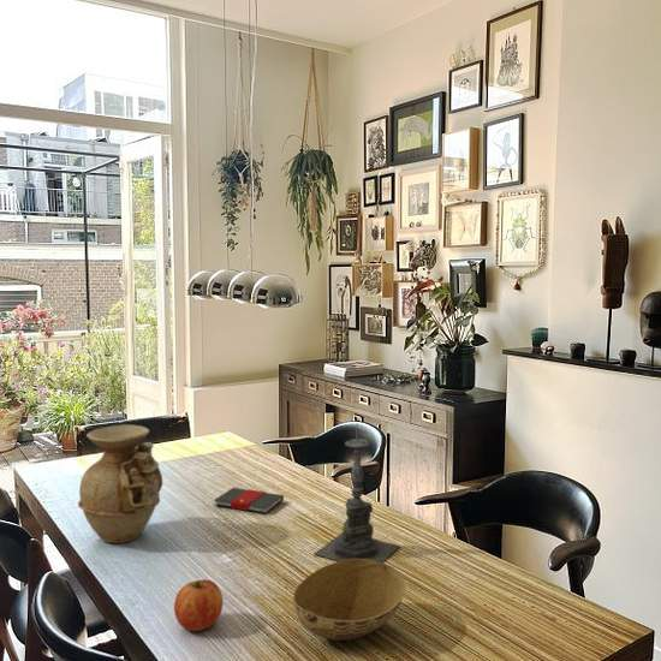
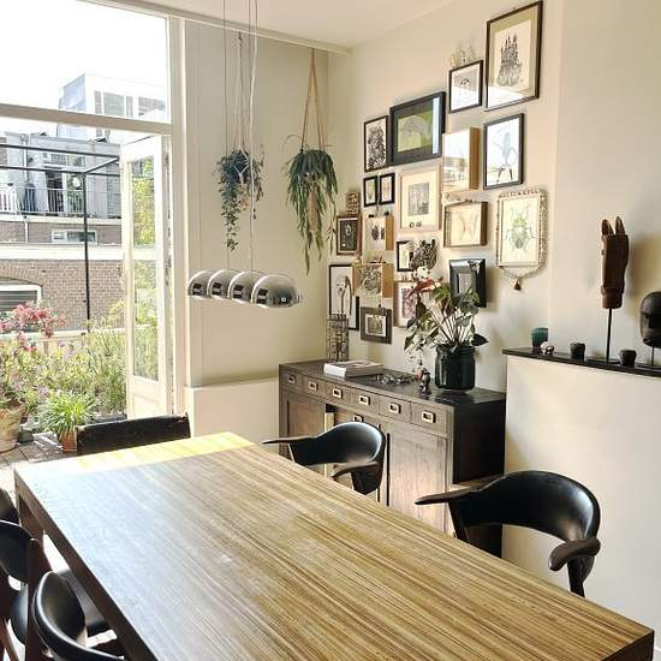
- book [213,487,285,514]
- vase [77,423,163,544]
- bowl [292,559,406,642]
- candle holder [314,422,401,564]
- apple [173,578,224,632]
